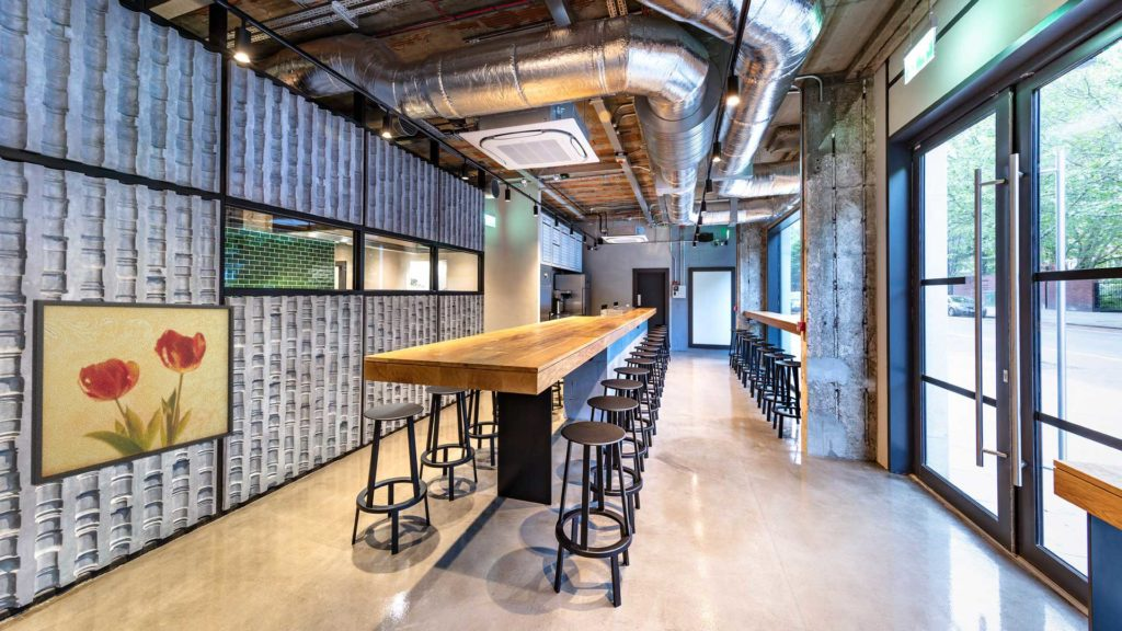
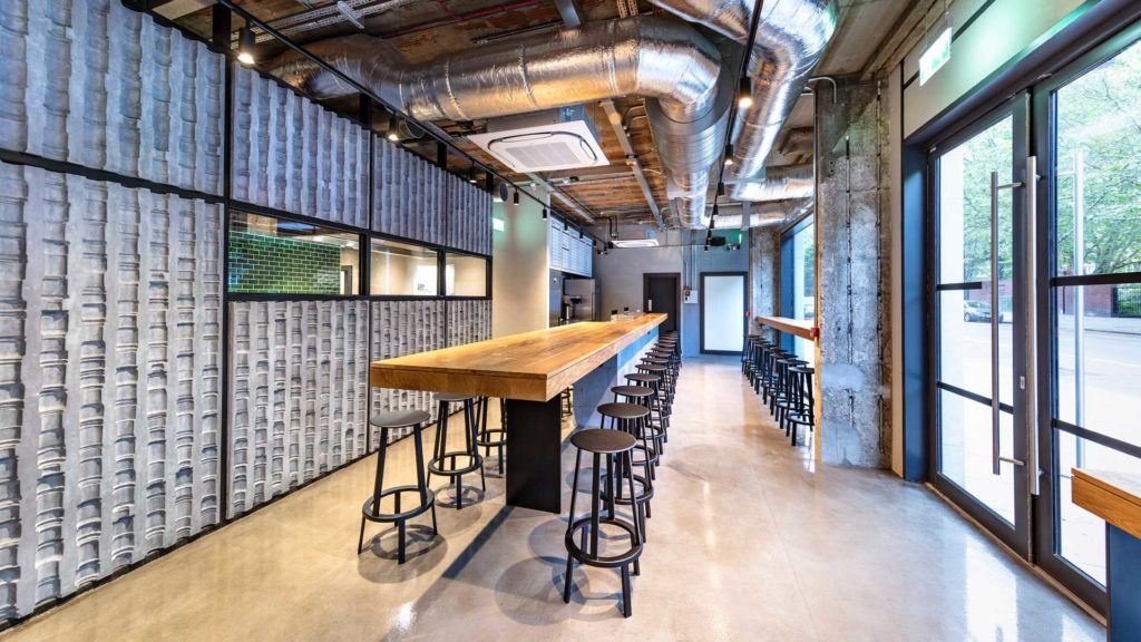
- wall art [30,298,236,487]
